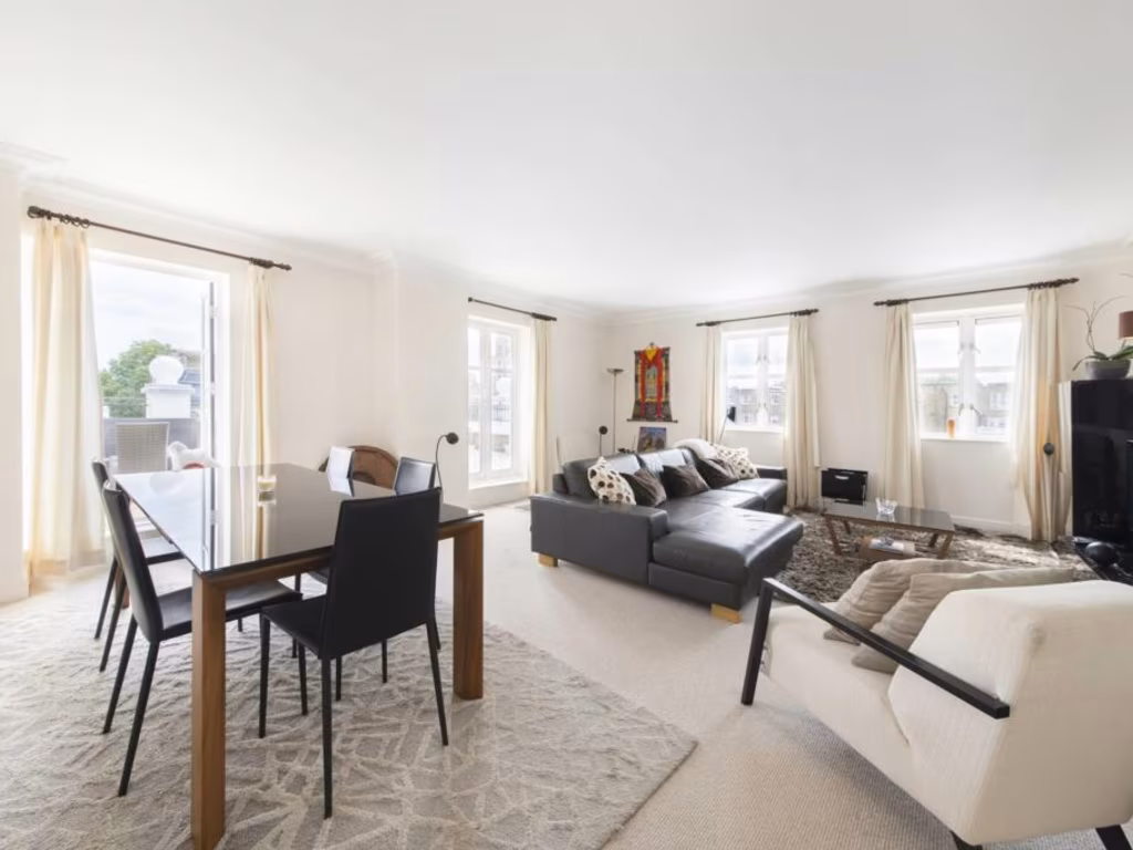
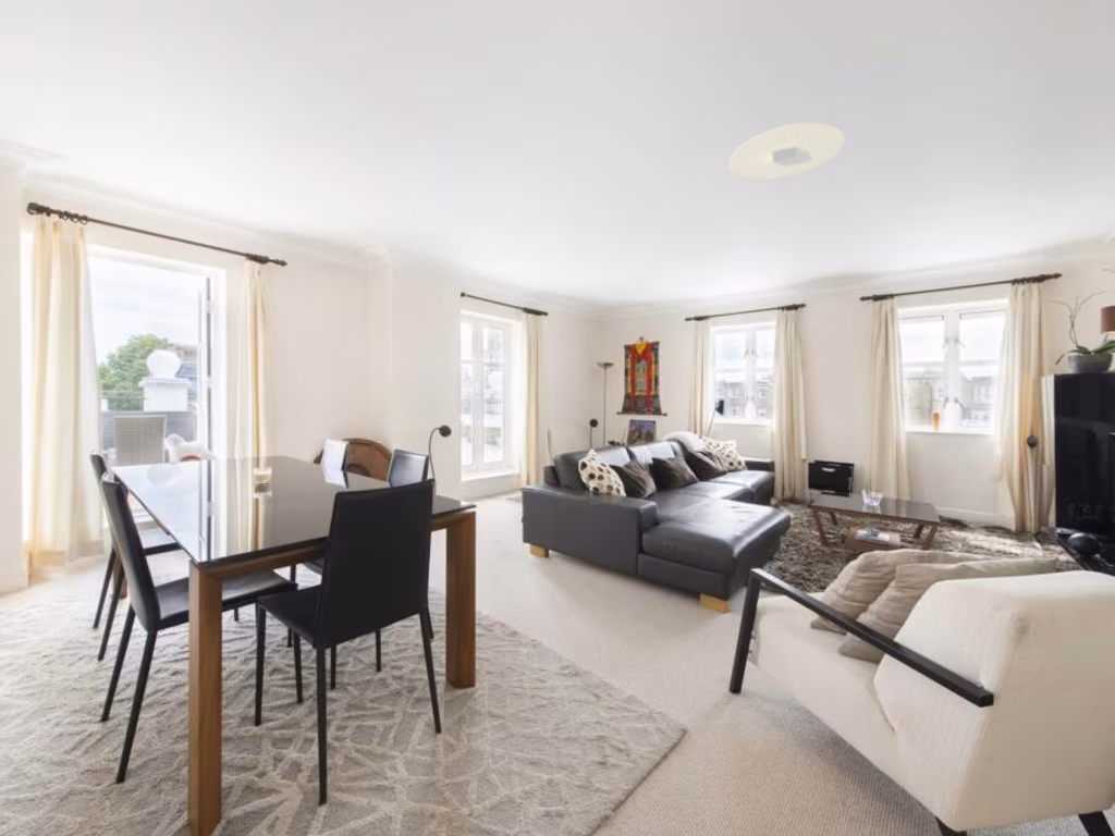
+ ceiling light [728,121,846,182]
